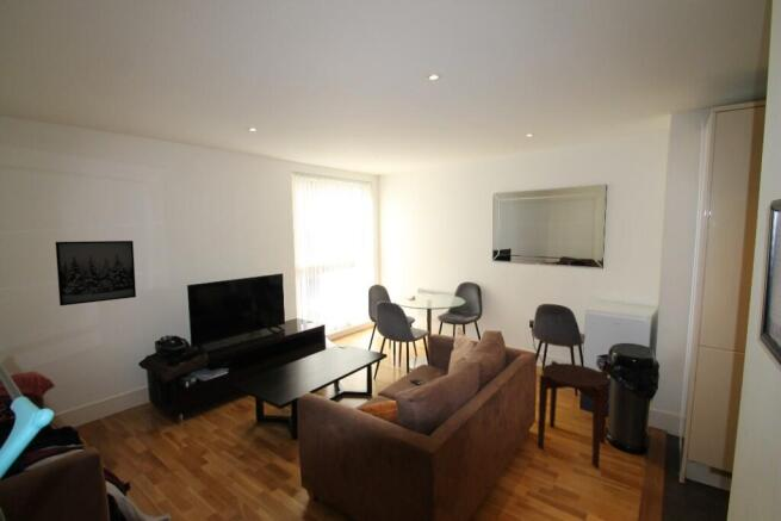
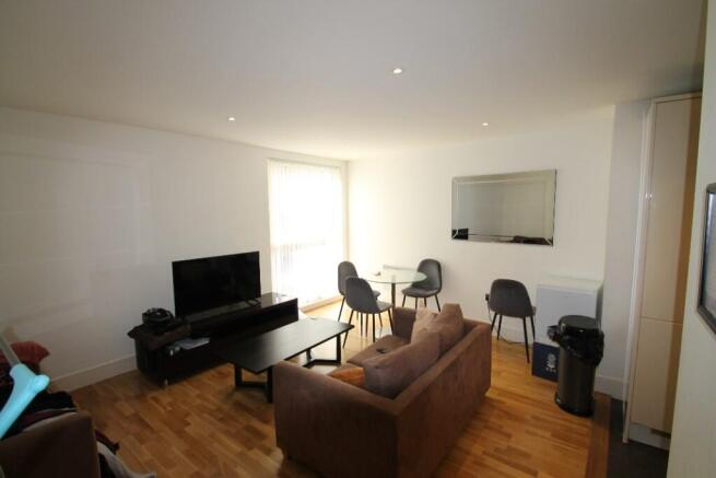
- wall art [55,240,137,306]
- side table [537,360,610,469]
